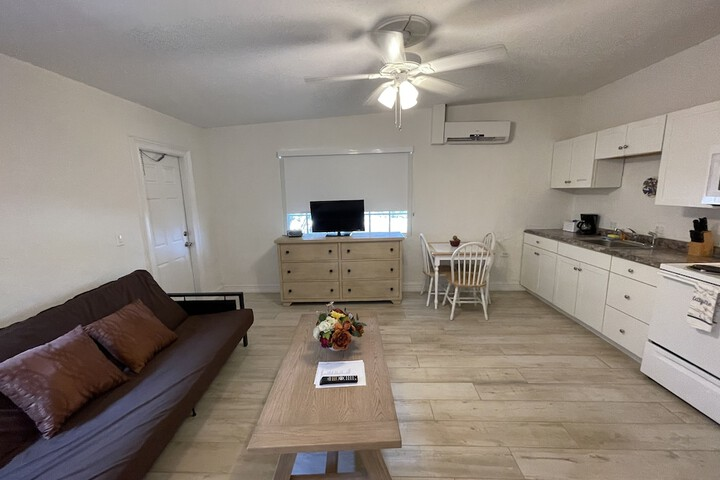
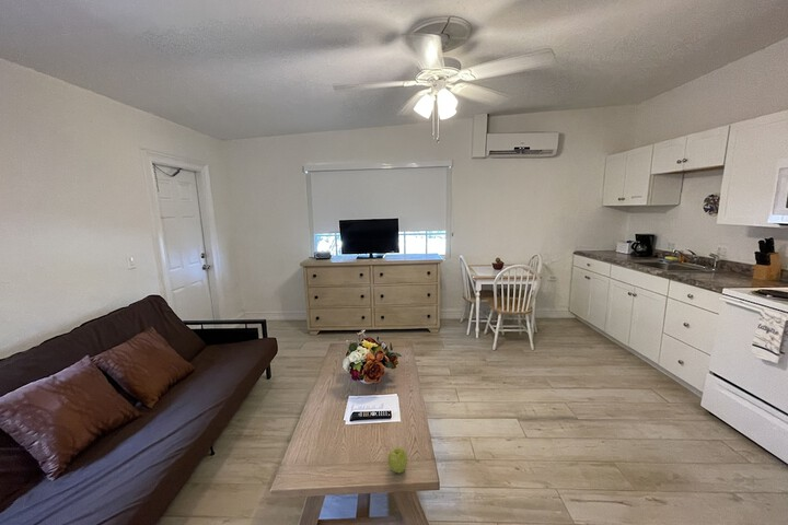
+ apple [386,446,408,474]
